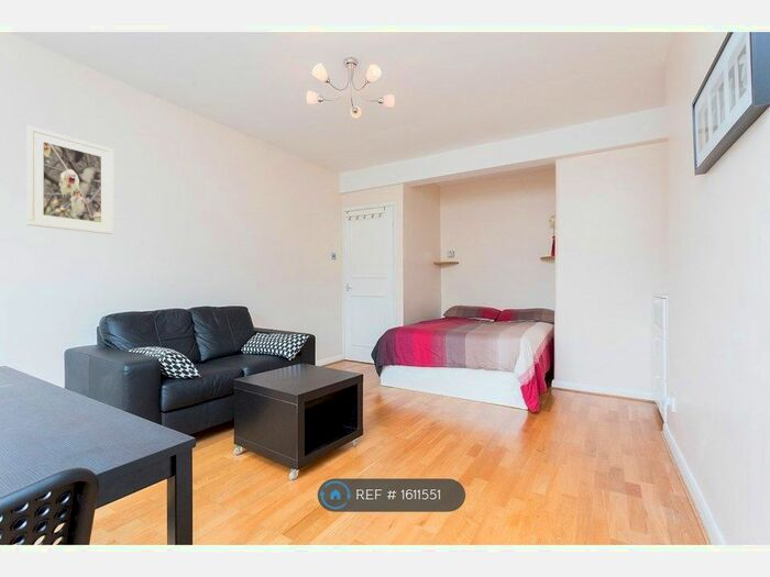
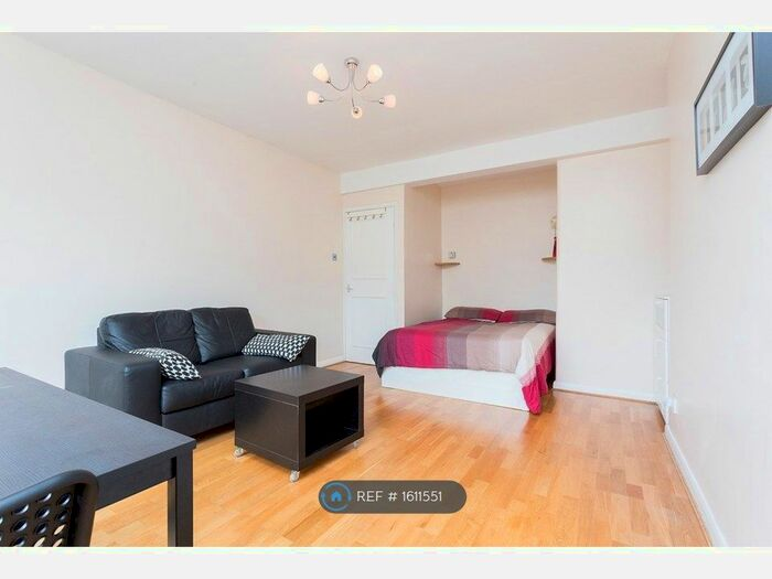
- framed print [25,125,114,235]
